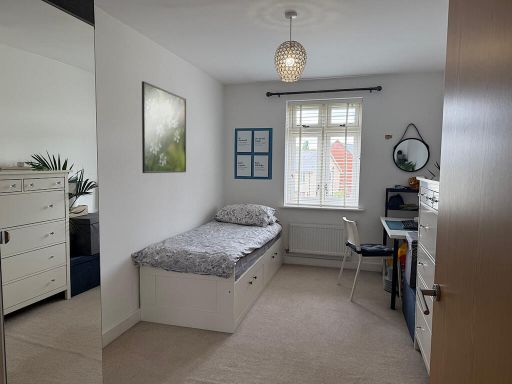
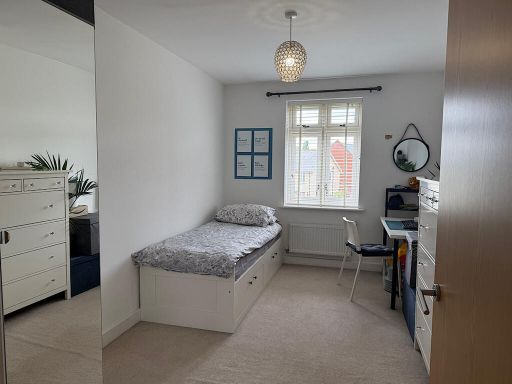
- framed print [141,80,187,174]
